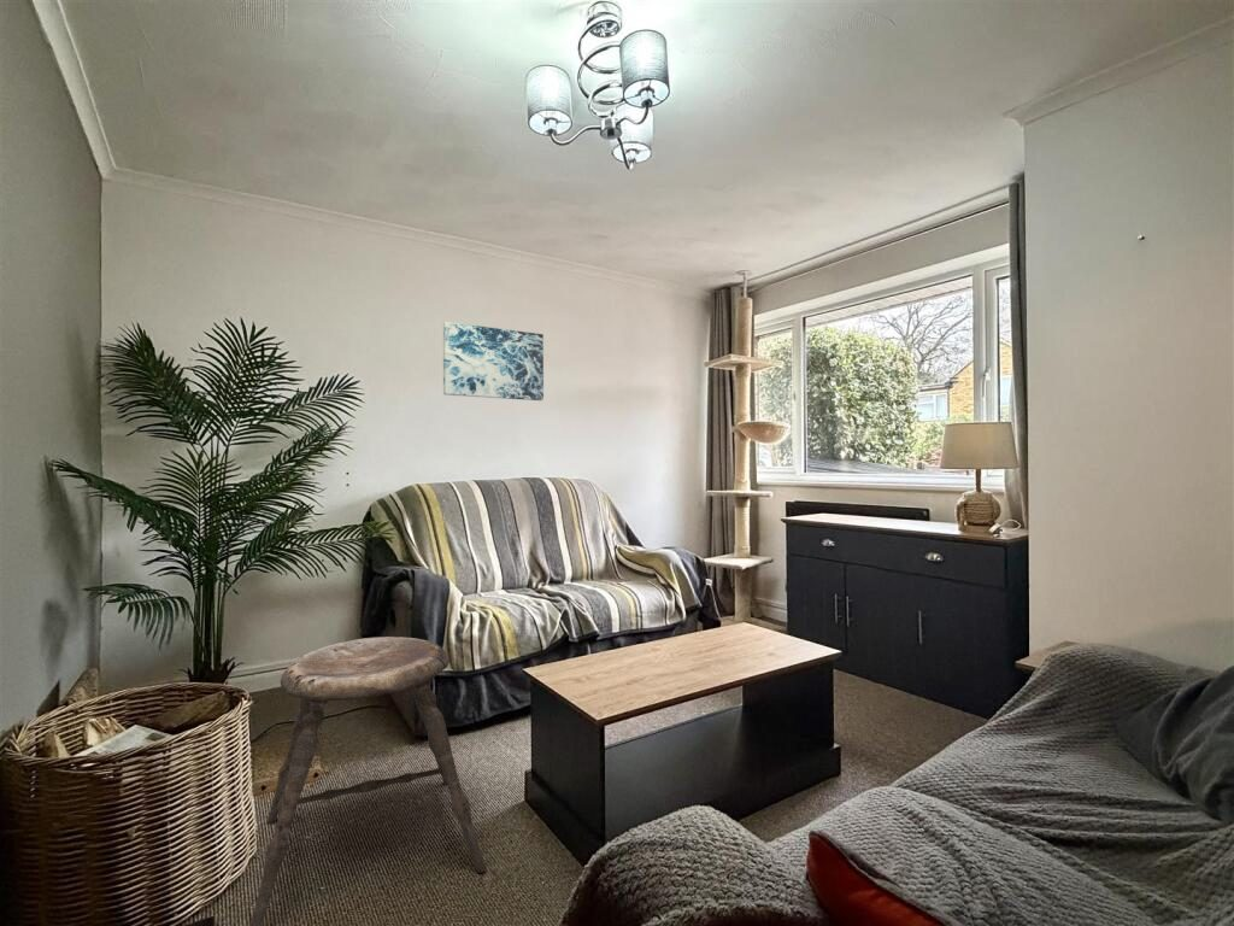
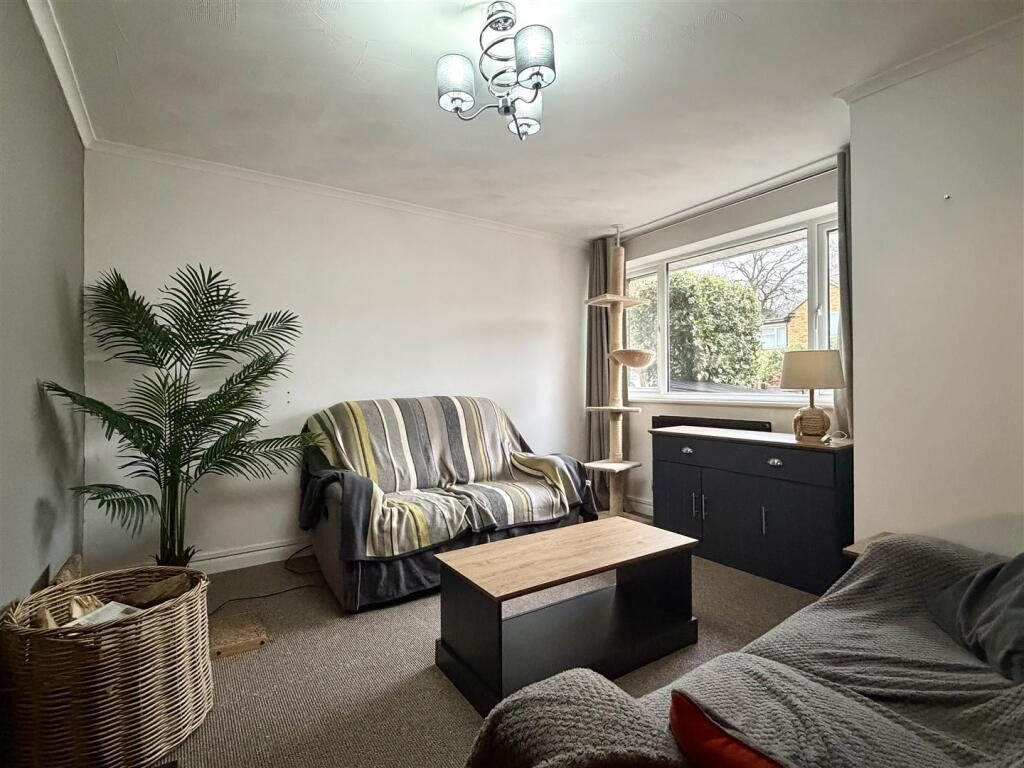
- wall art [442,321,545,402]
- stool [249,635,487,926]
